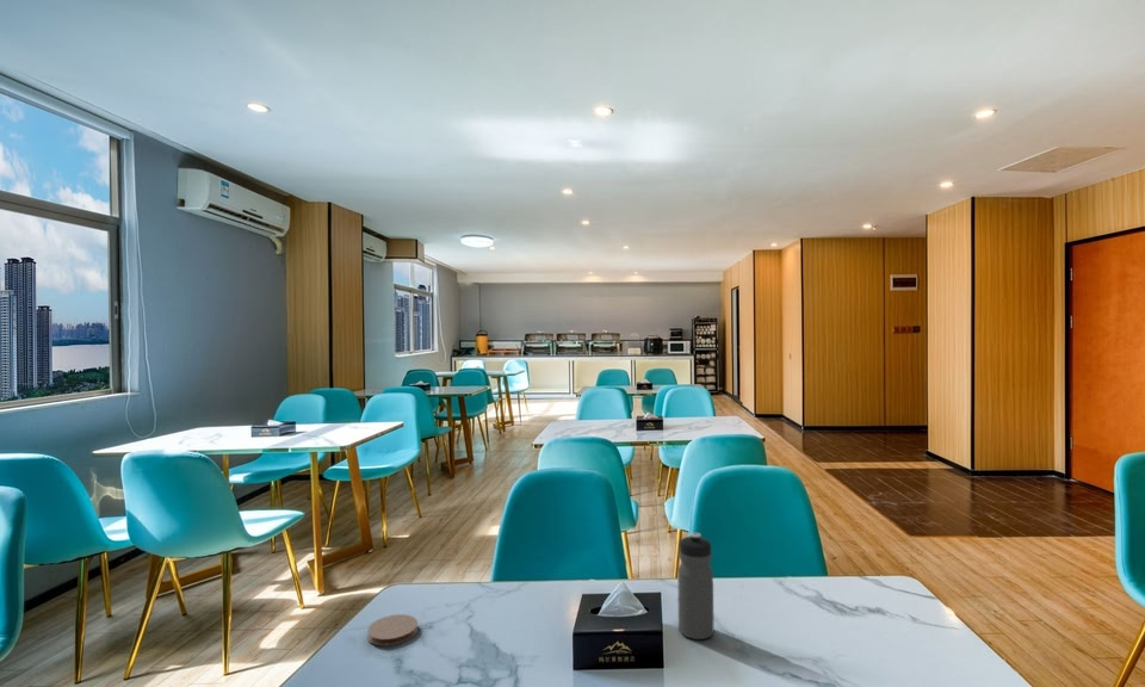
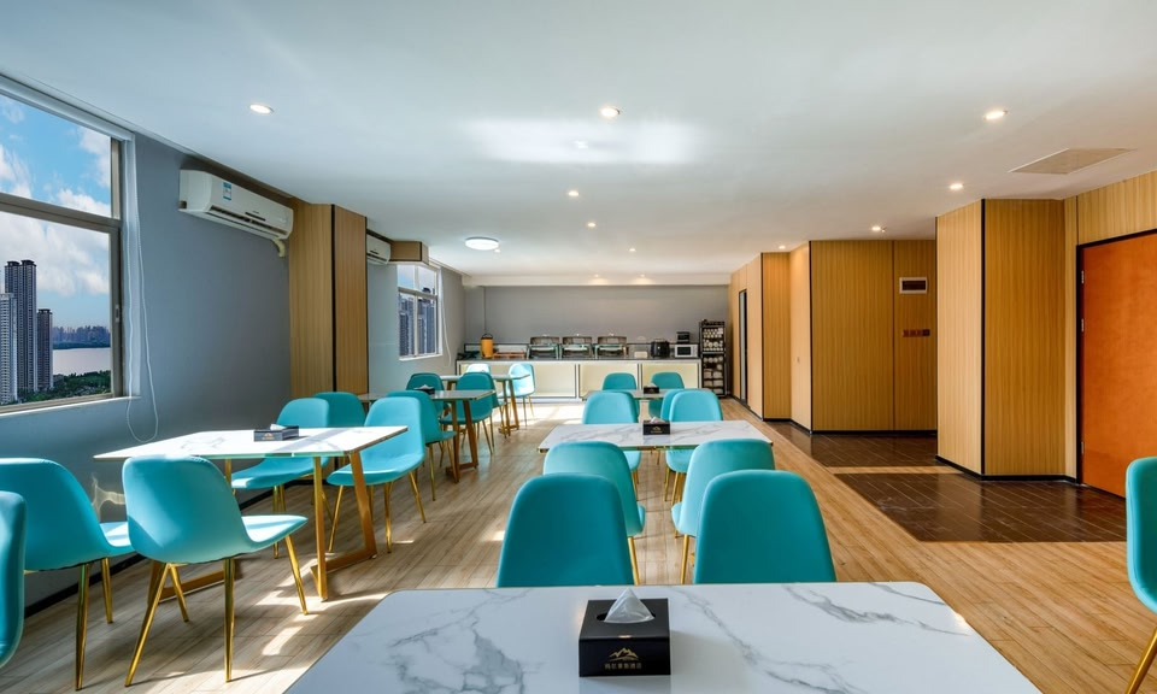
- coaster [366,613,419,646]
- water bottle [676,531,714,640]
